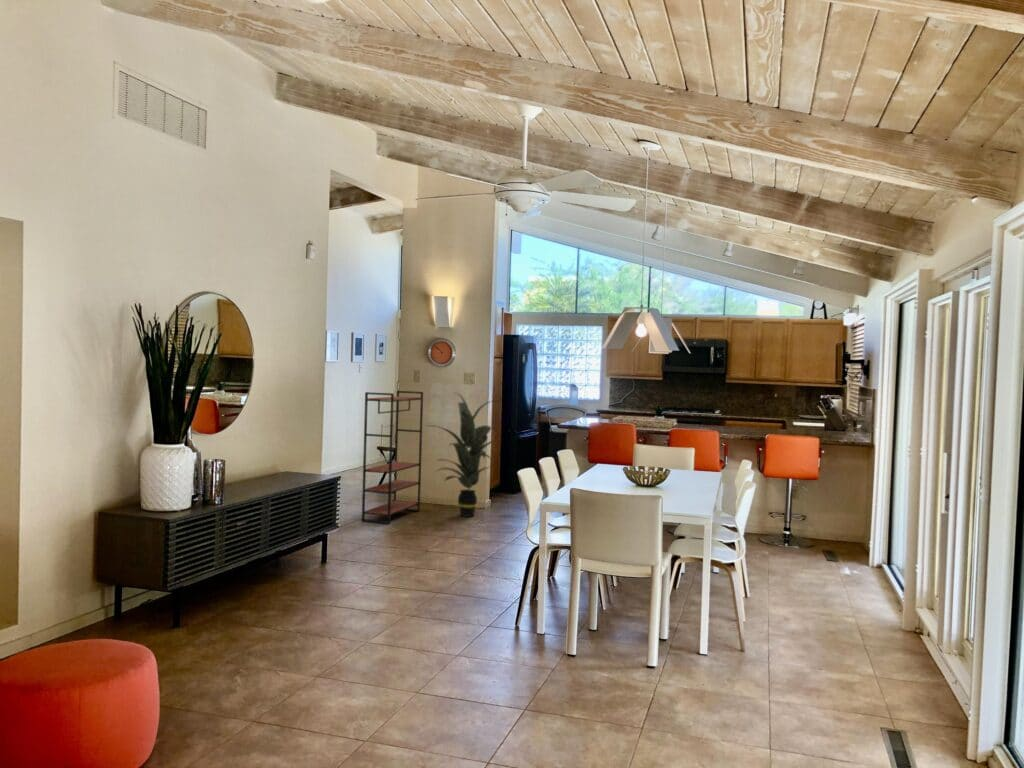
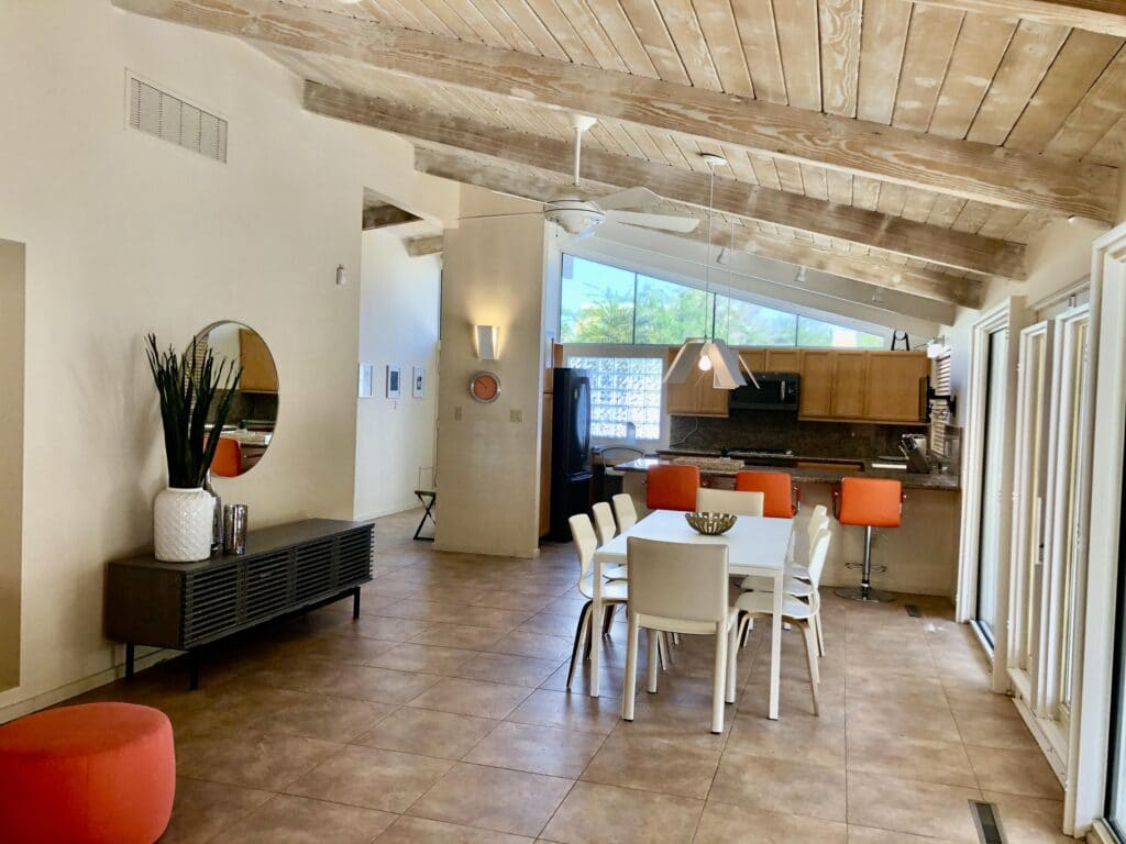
- bookshelf [361,390,424,525]
- indoor plant [424,392,503,518]
